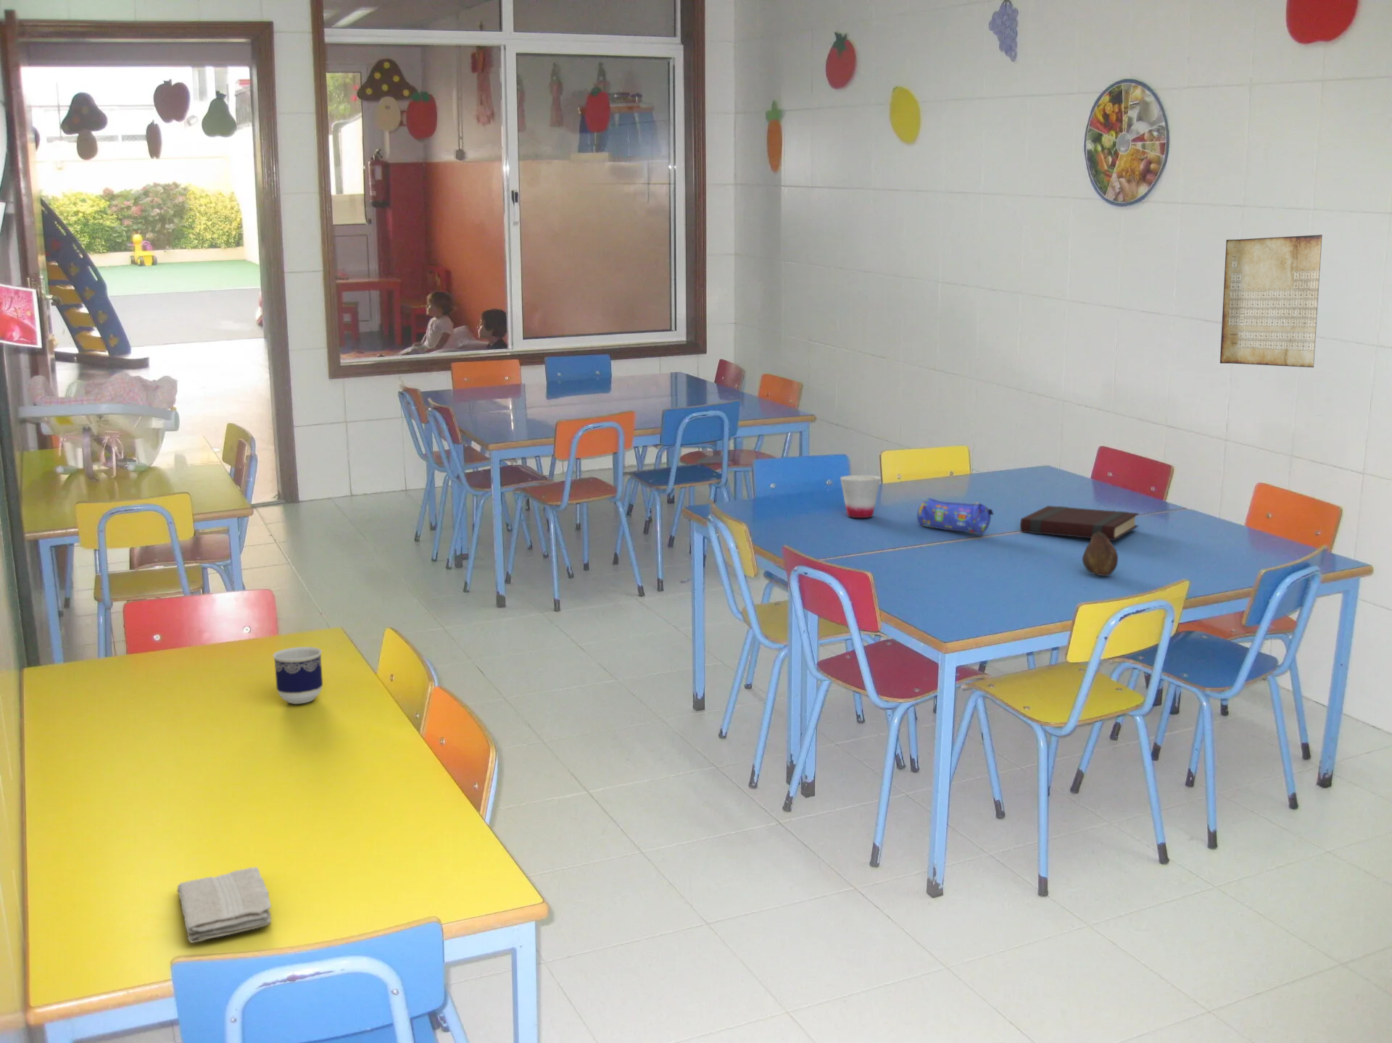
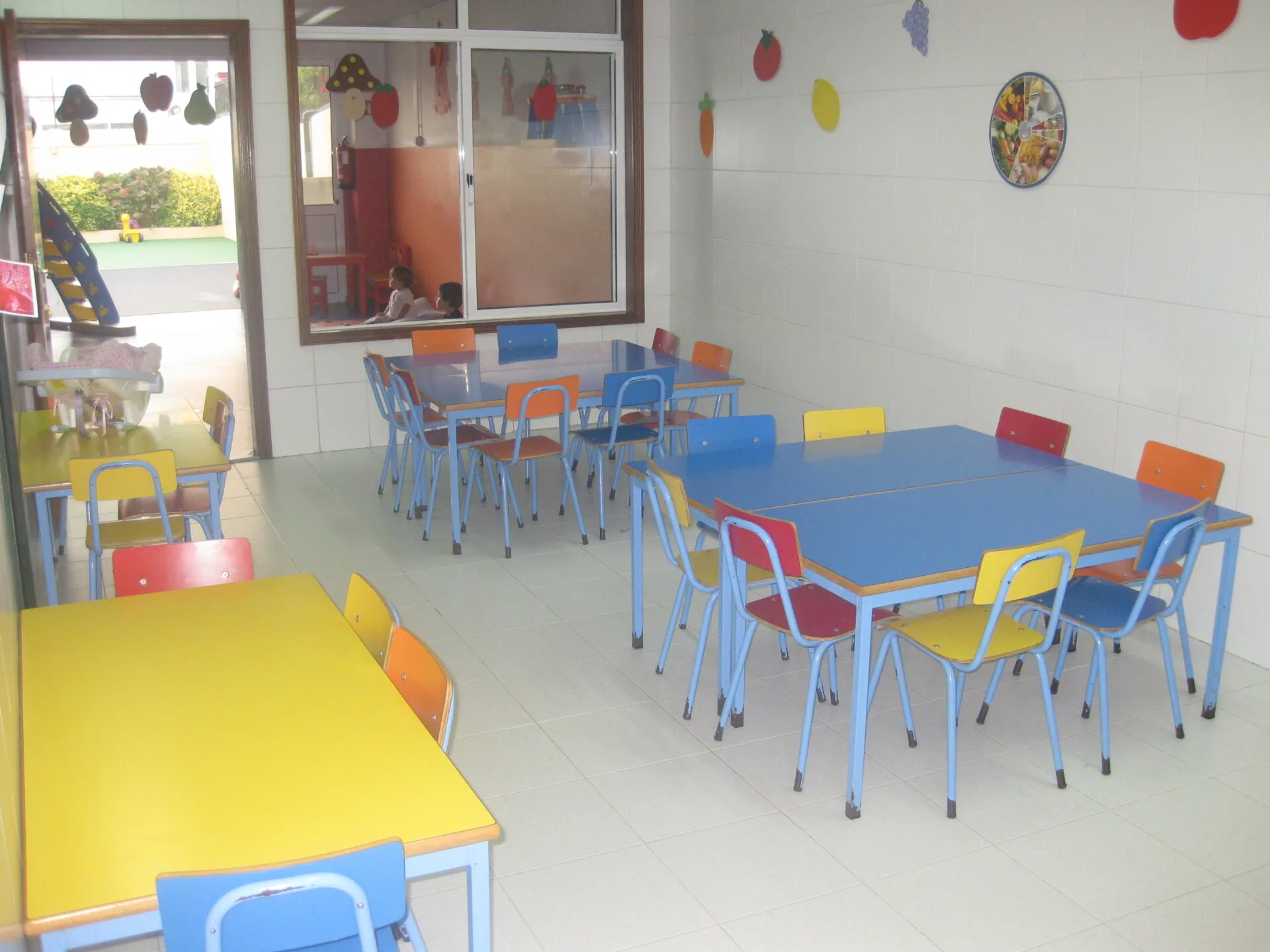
- pencil case [916,497,995,536]
- periodic table [1220,234,1323,369]
- cup [272,646,323,704]
- book [1019,505,1140,541]
- washcloth [176,867,272,943]
- cup [840,474,881,518]
- fruit [1082,531,1119,576]
